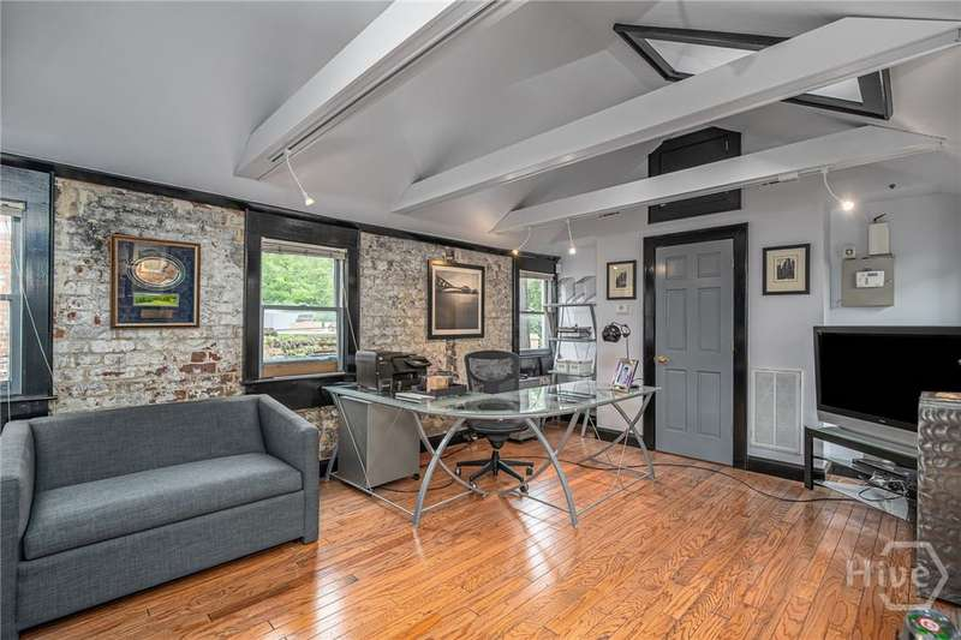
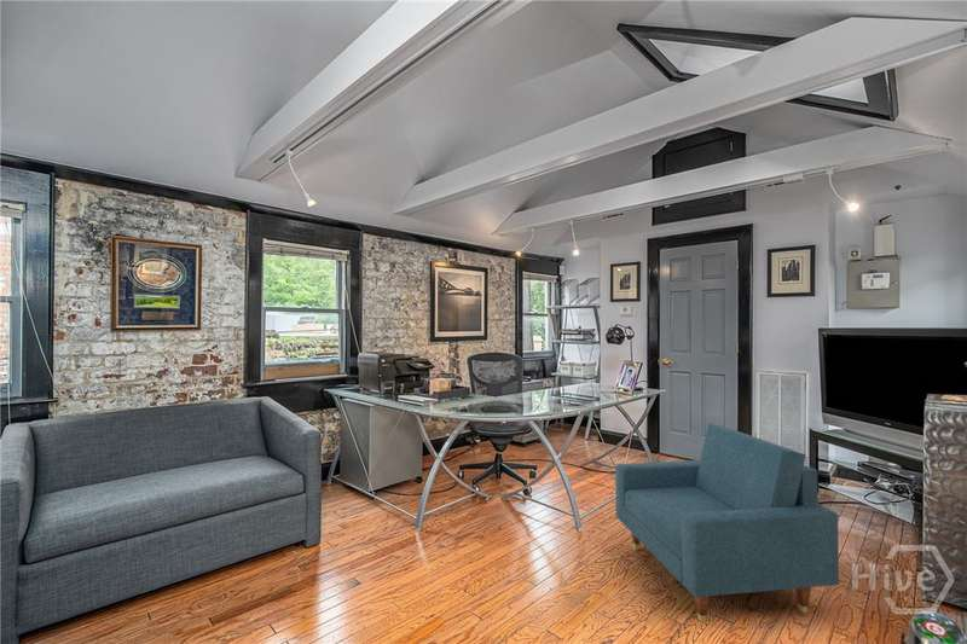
+ armchair [614,422,840,623]
